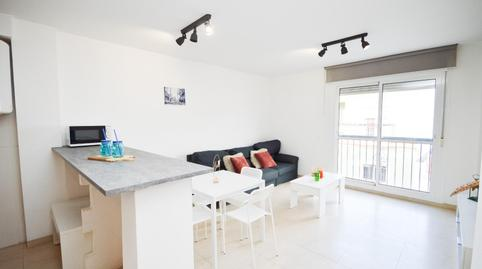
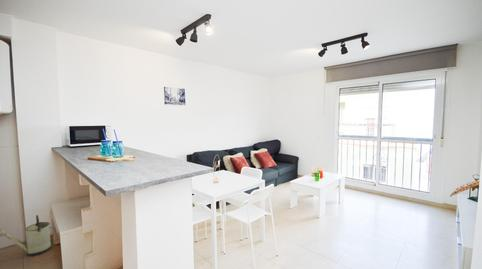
+ watering can [0,214,56,257]
